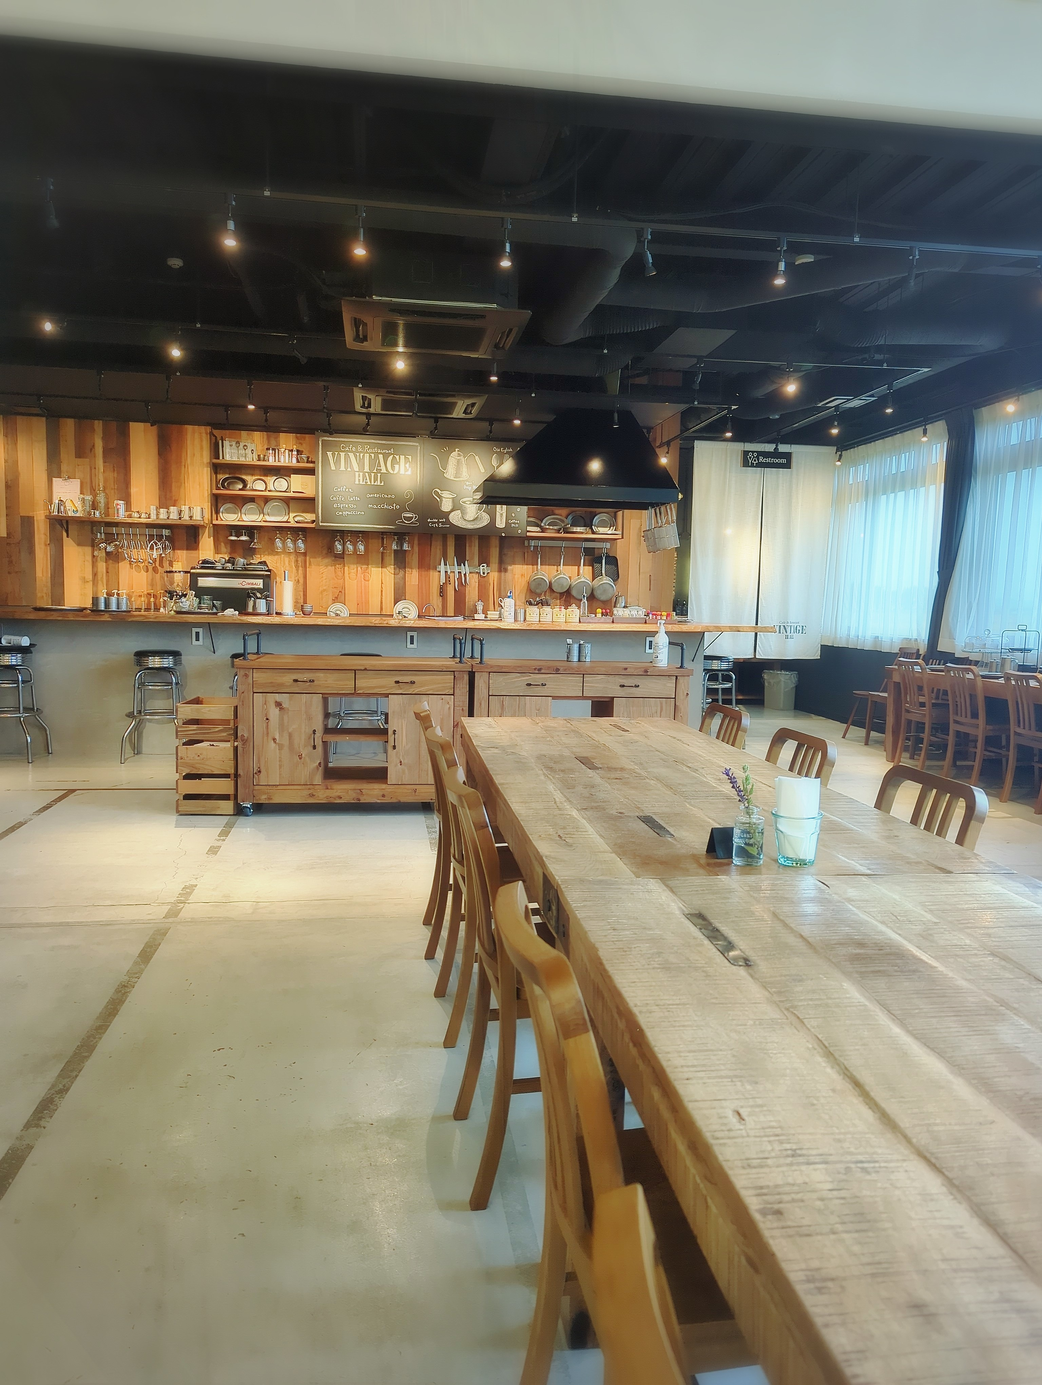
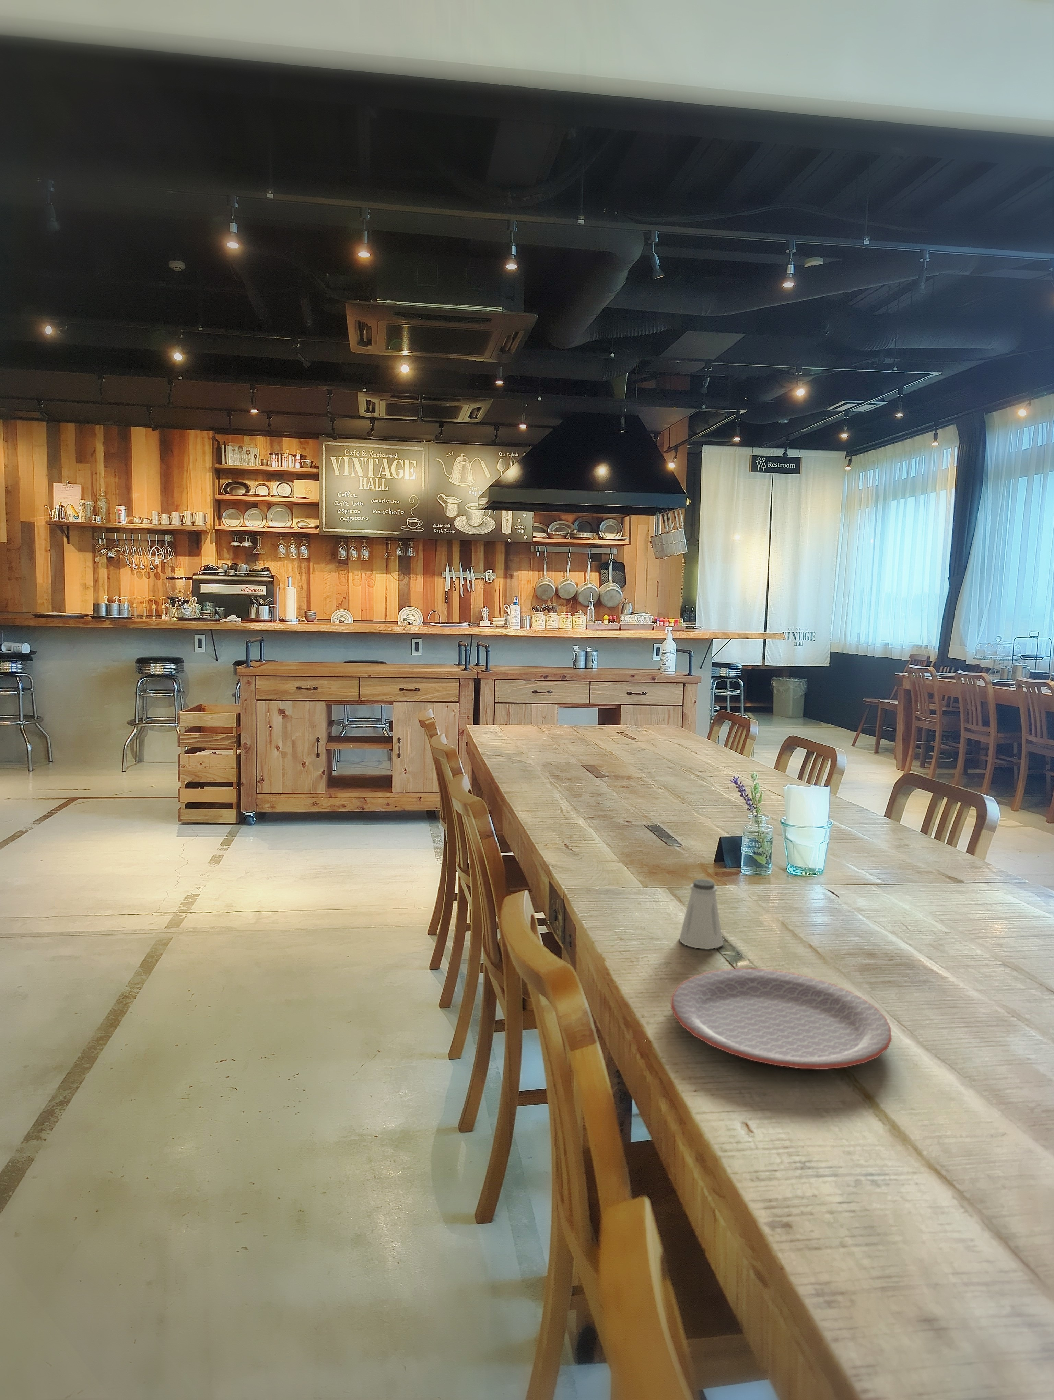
+ saltshaker [680,879,724,950]
+ plate [671,968,892,1069]
